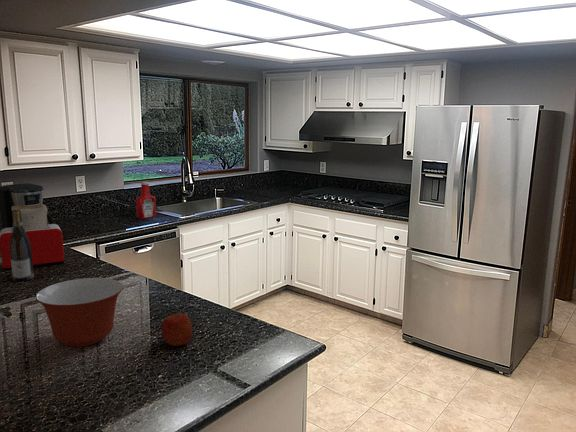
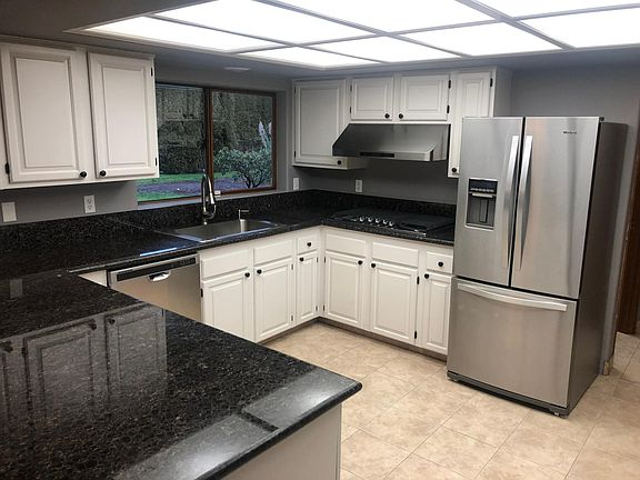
- toaster [0,203,65,272]
- apple [160,311,193,347]
- wine bottle [10,209,35,282]
- soap bottle [135,181,157,220]
- mixing bowl [35,277,124,348]
- coffee maker [0,182,55,230]
